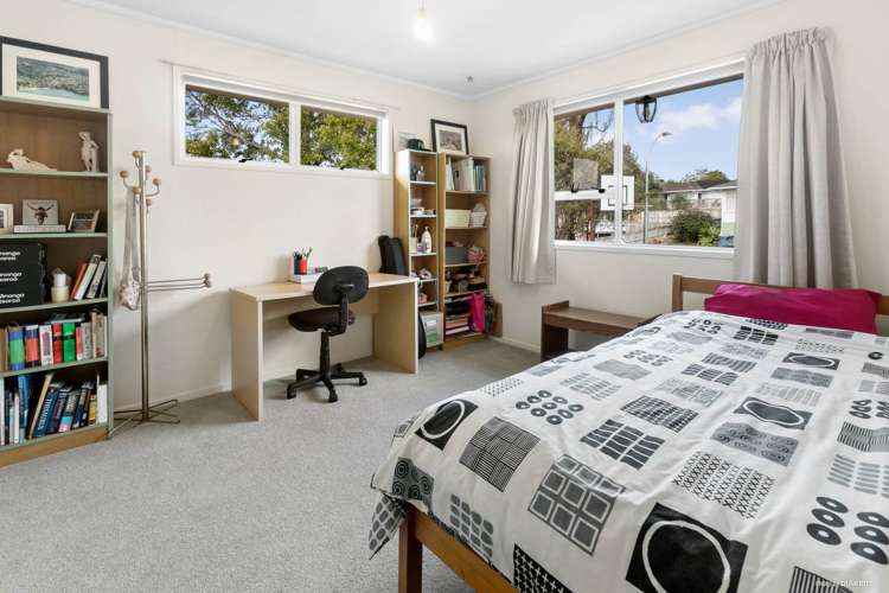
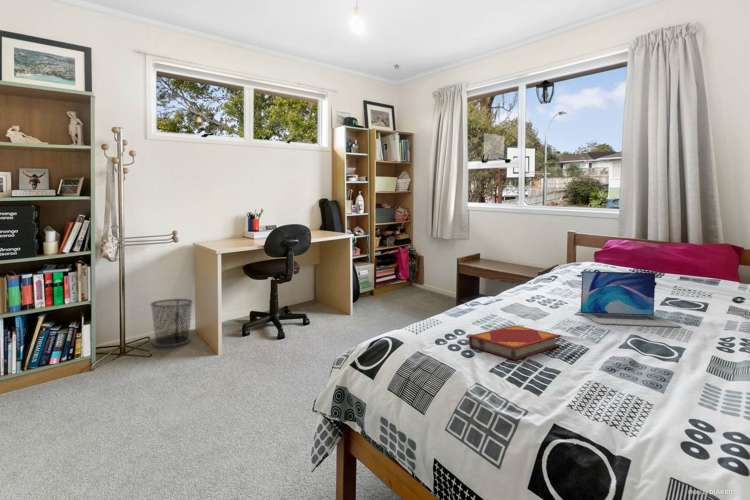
+ waste bin [149,298,194,348]
+ laptop [580,270,682,328]
+ hardback book [468,324,561,361]
